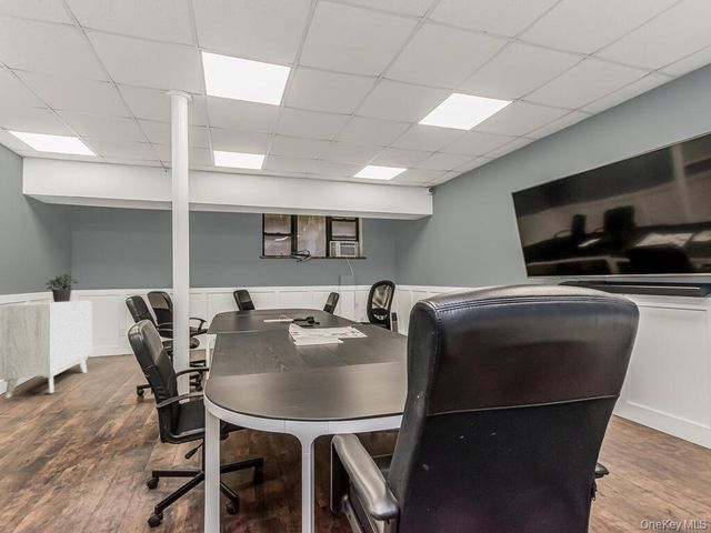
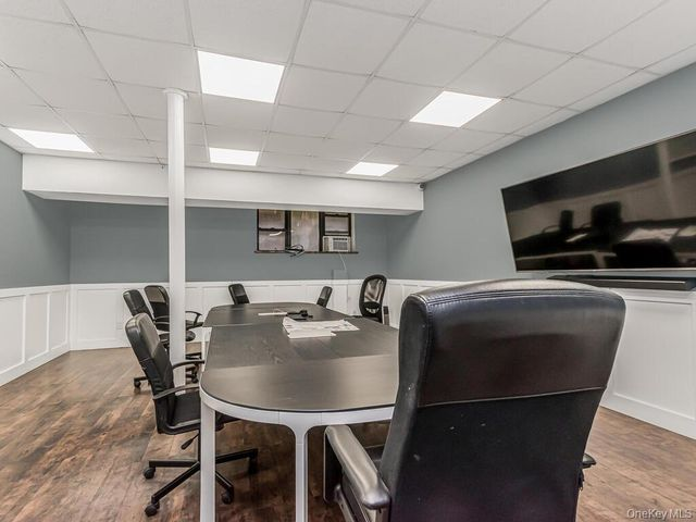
- potted plant [44,272,79,302]
- sideboard [0,299,93,399]
